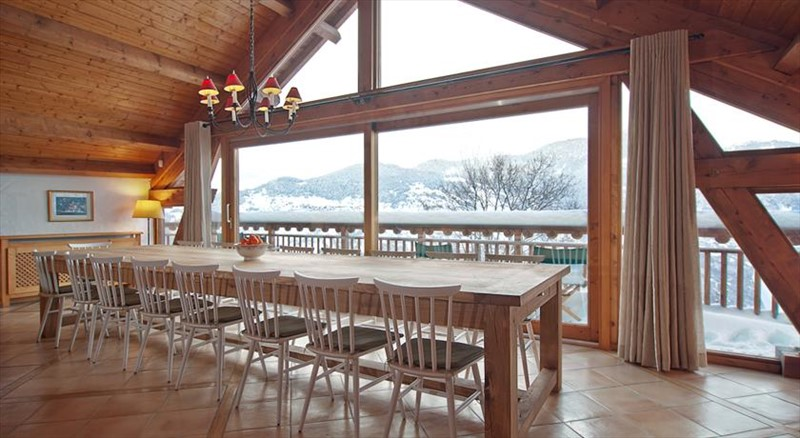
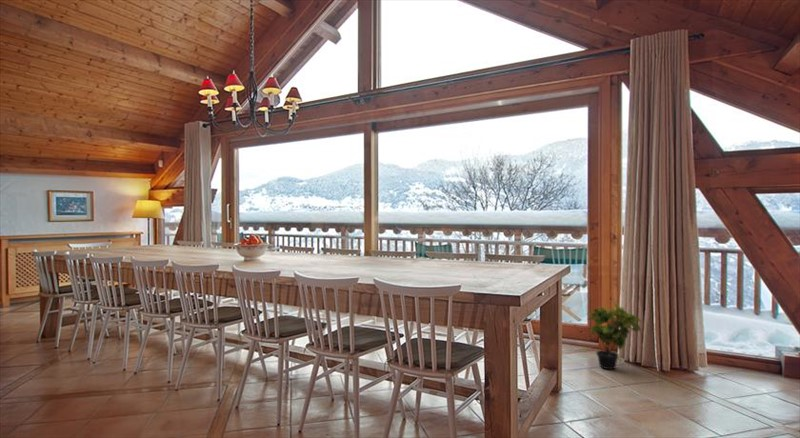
+ potted plant [585,301,642,371]
